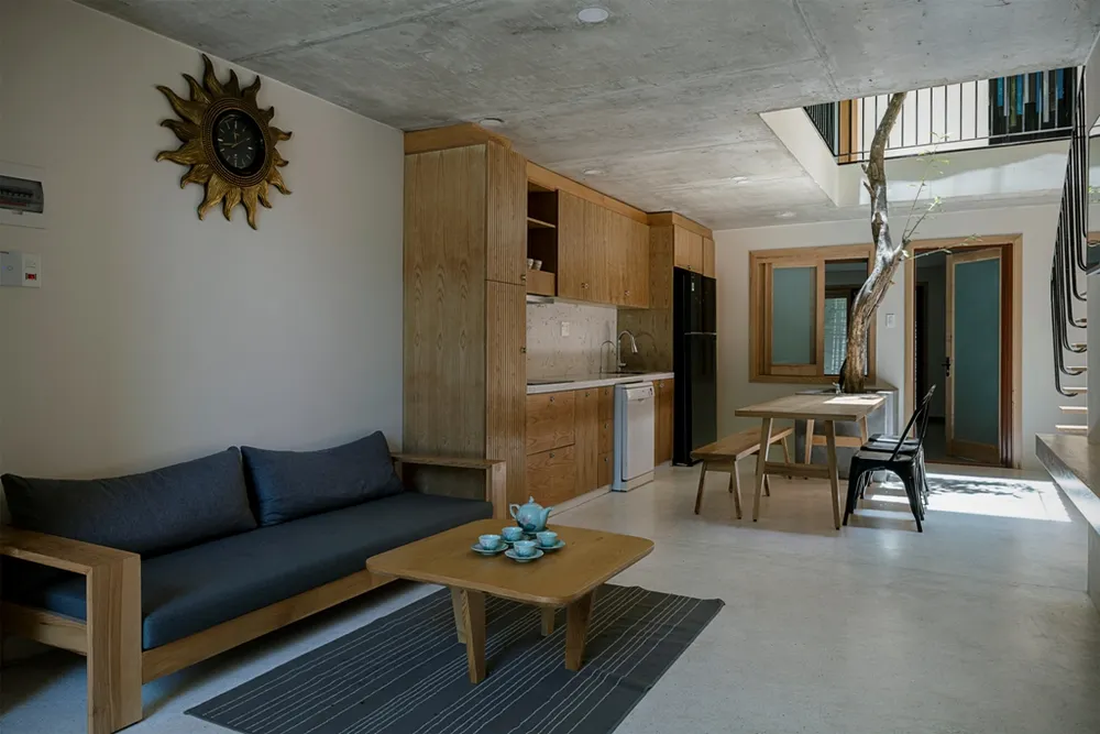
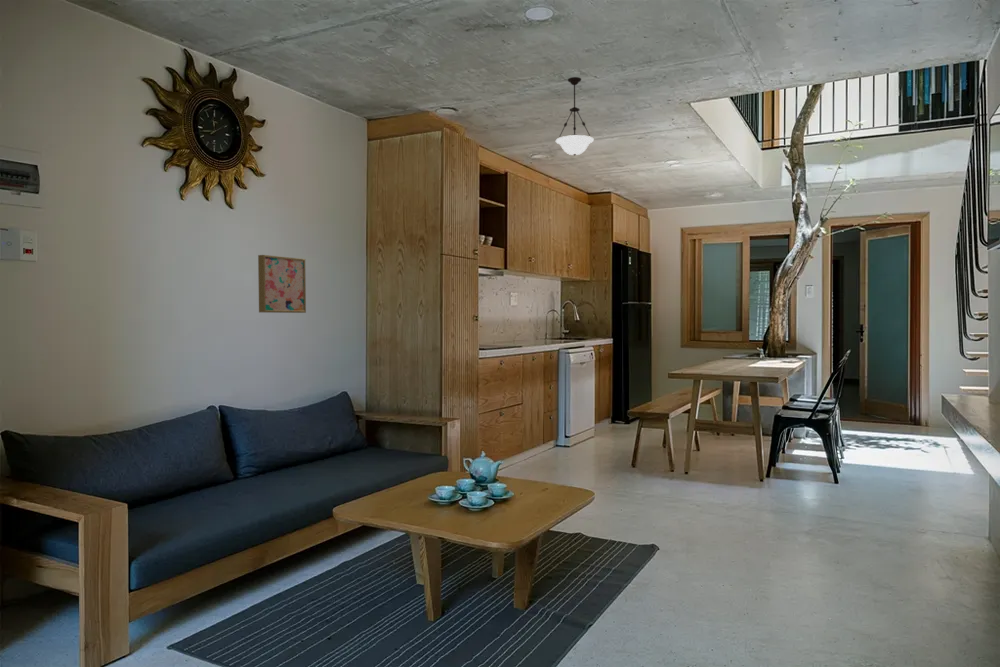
+ wall art [257,254,307,314]
+ pendant light [555,76,595,157]
